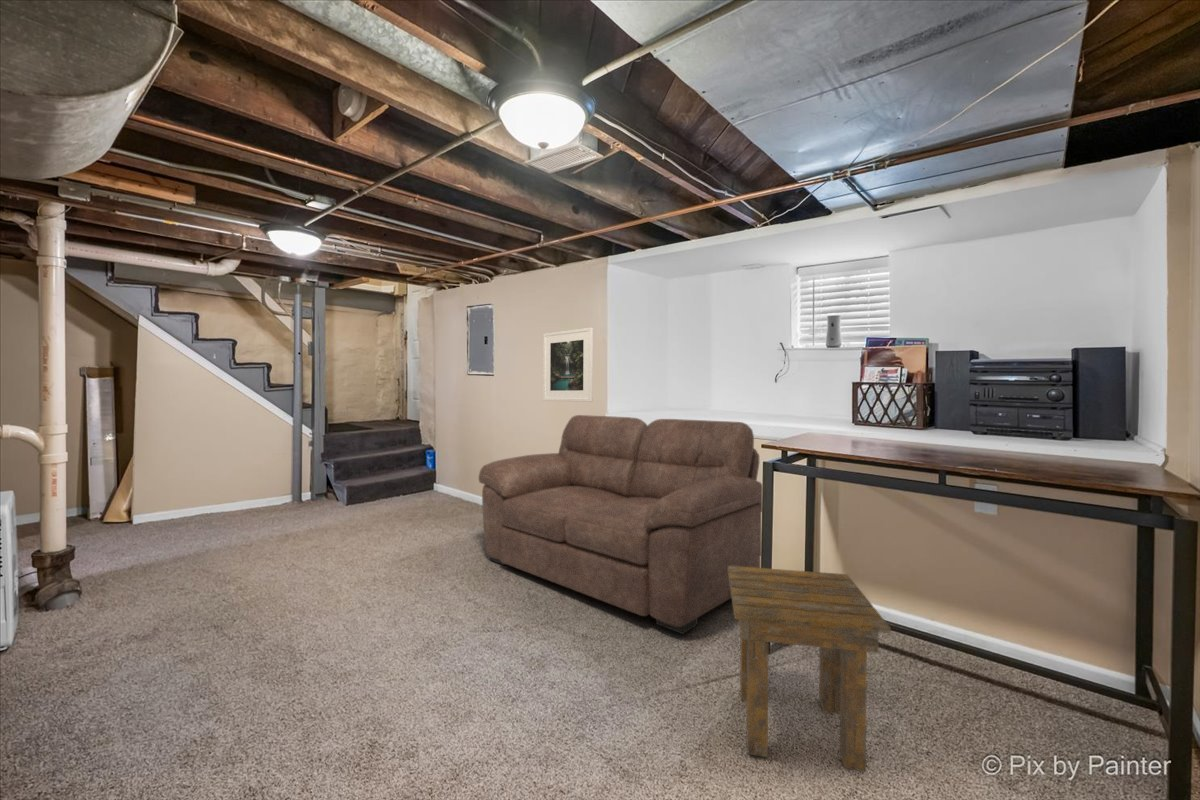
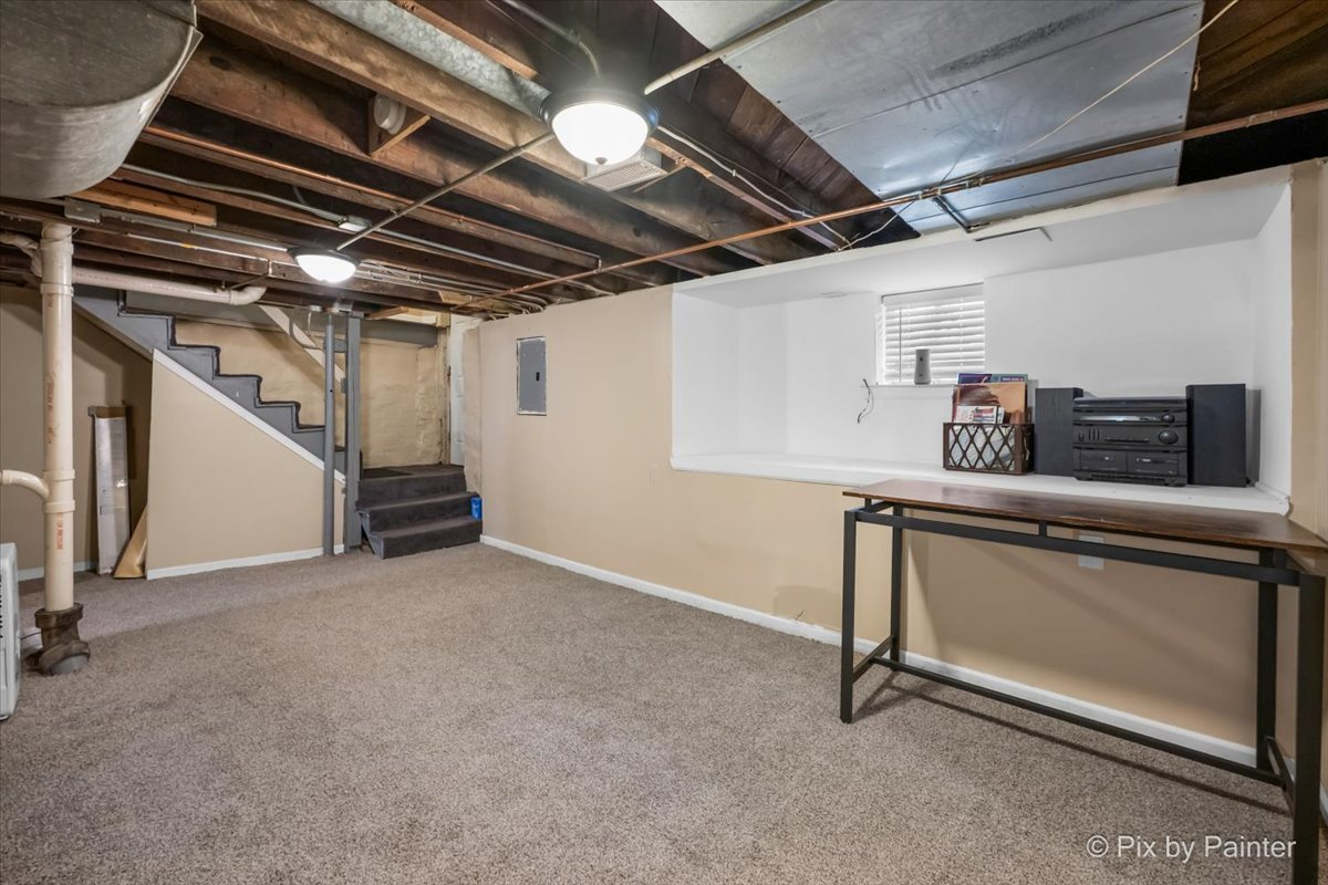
- sofa [478,414,763,635]
- side table [728,566,891,773]
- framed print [542,327,594,403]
